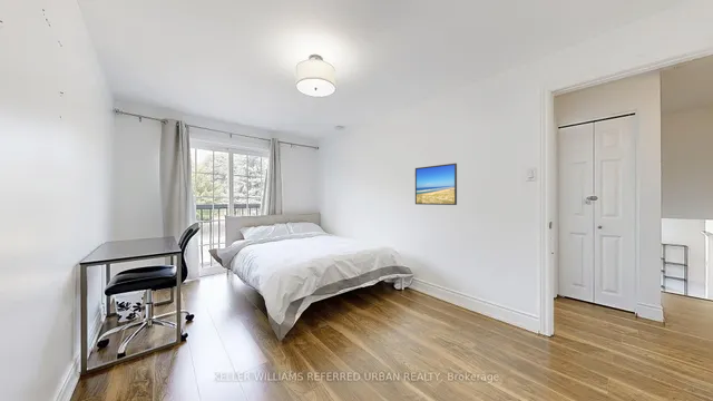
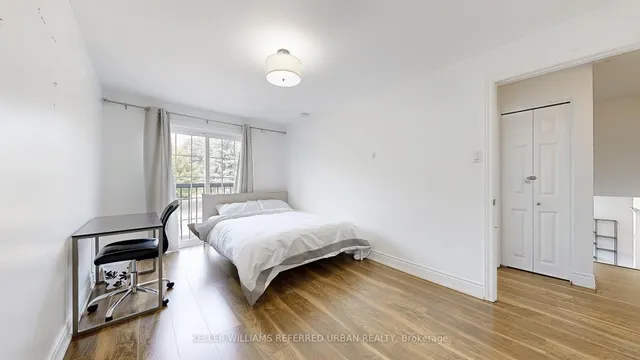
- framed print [414,163,458,206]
